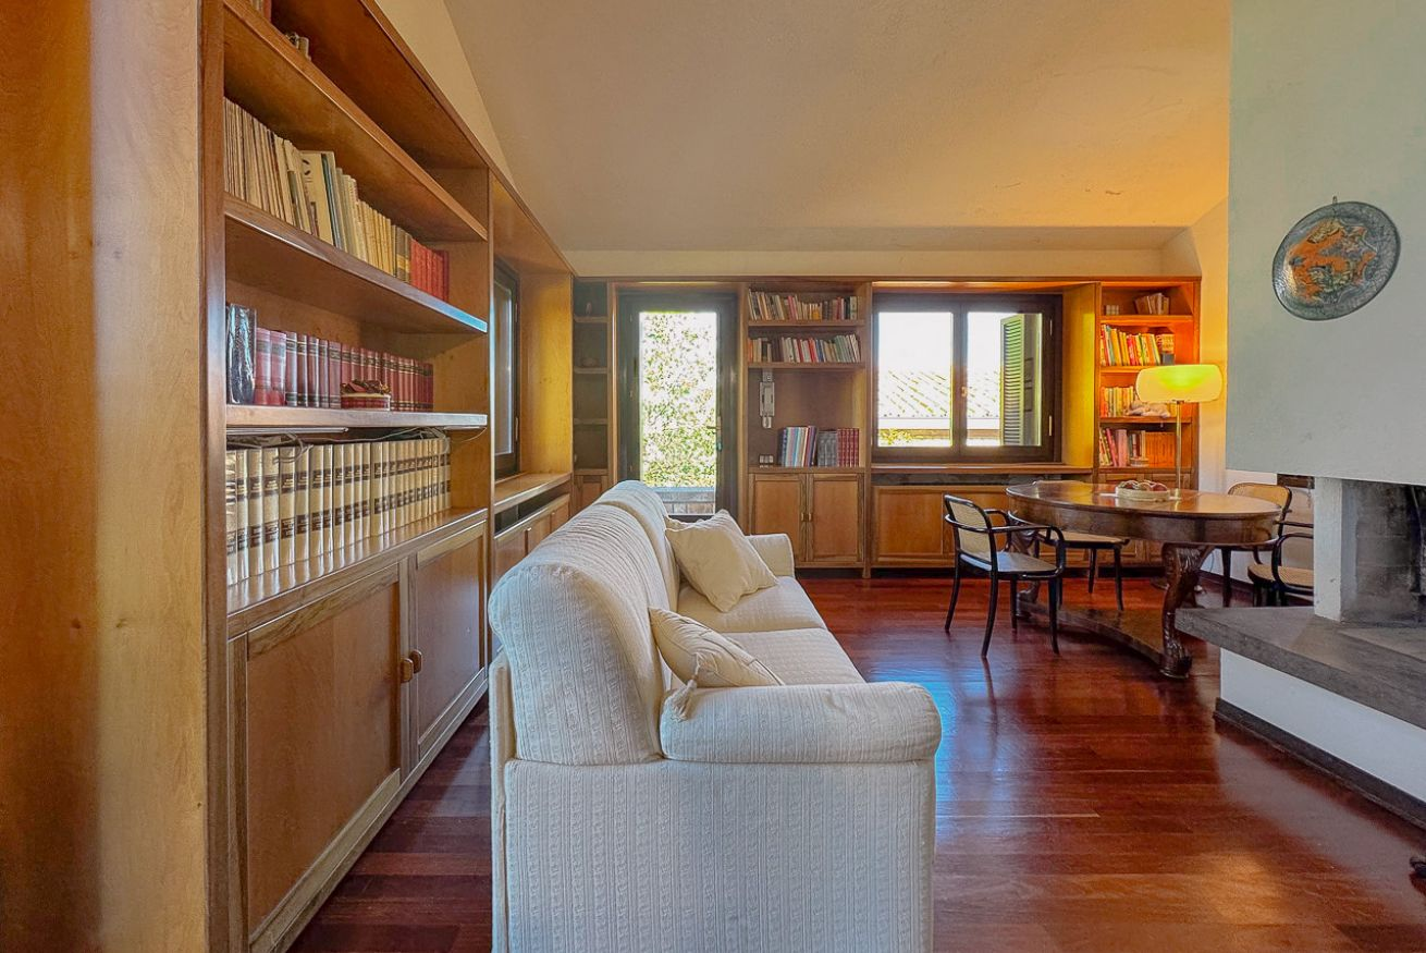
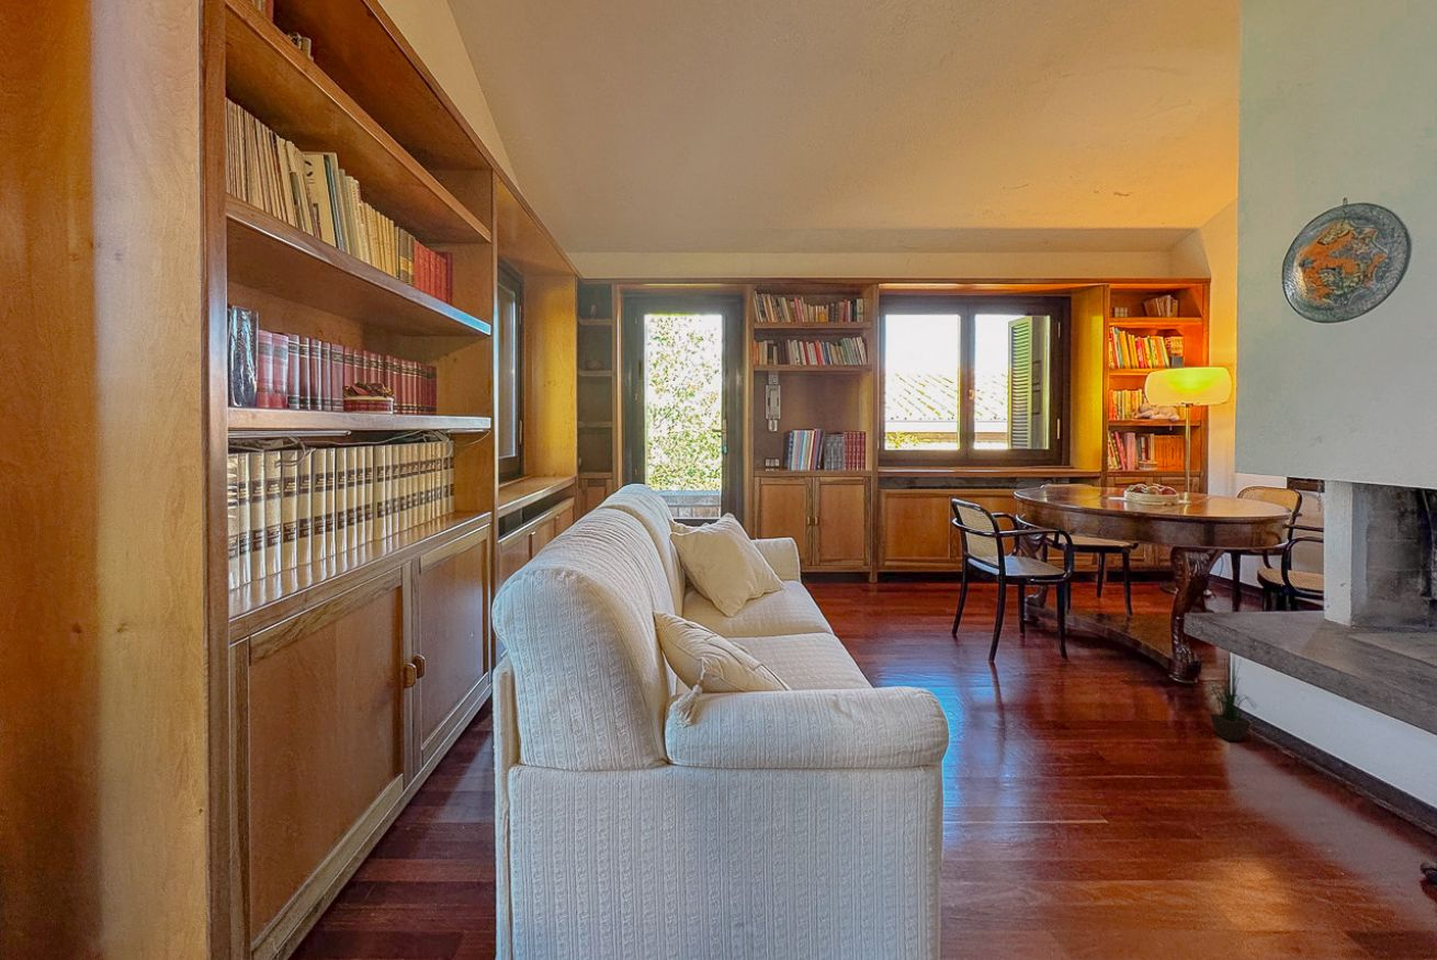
+ potted plant [1197,651,1257,742]
